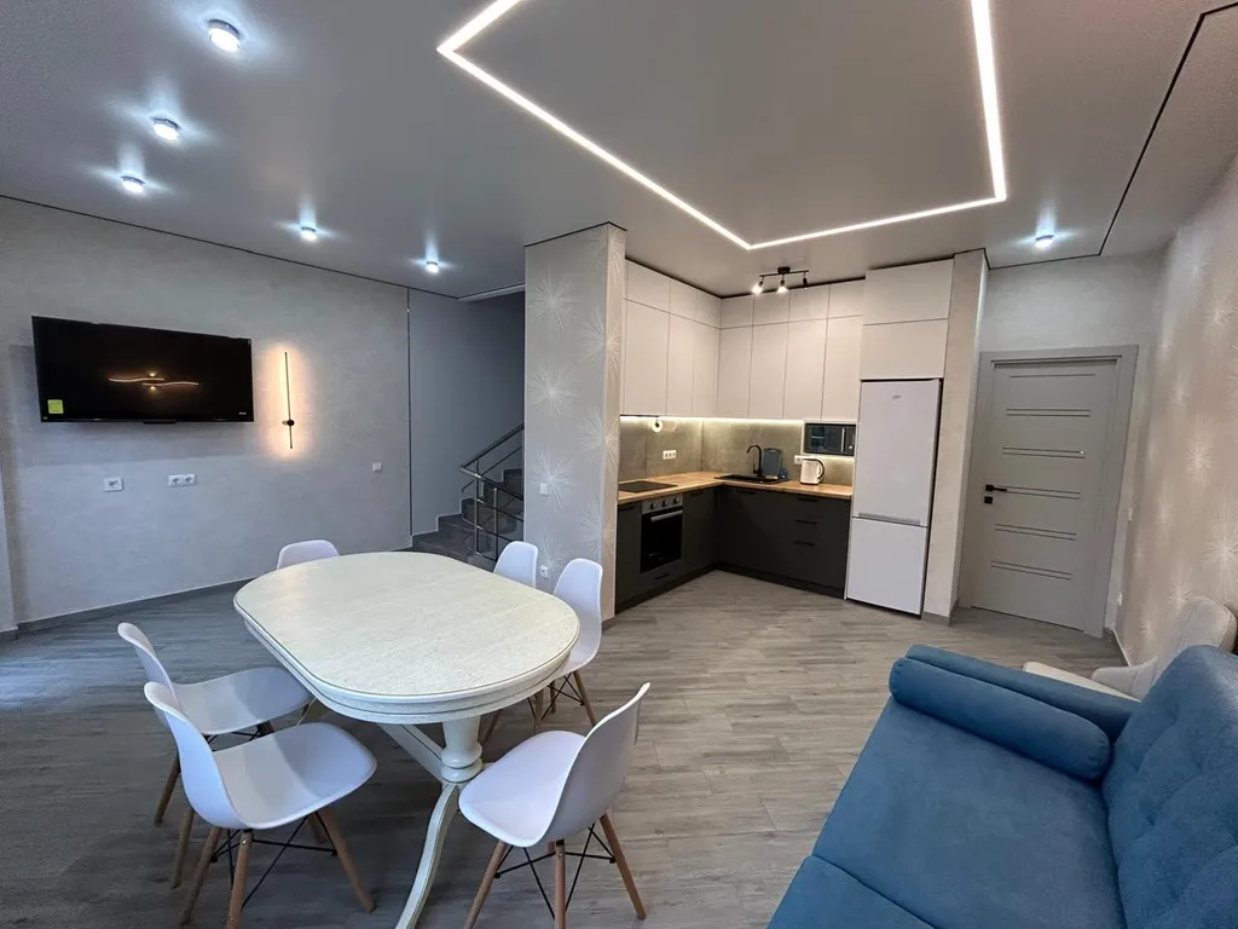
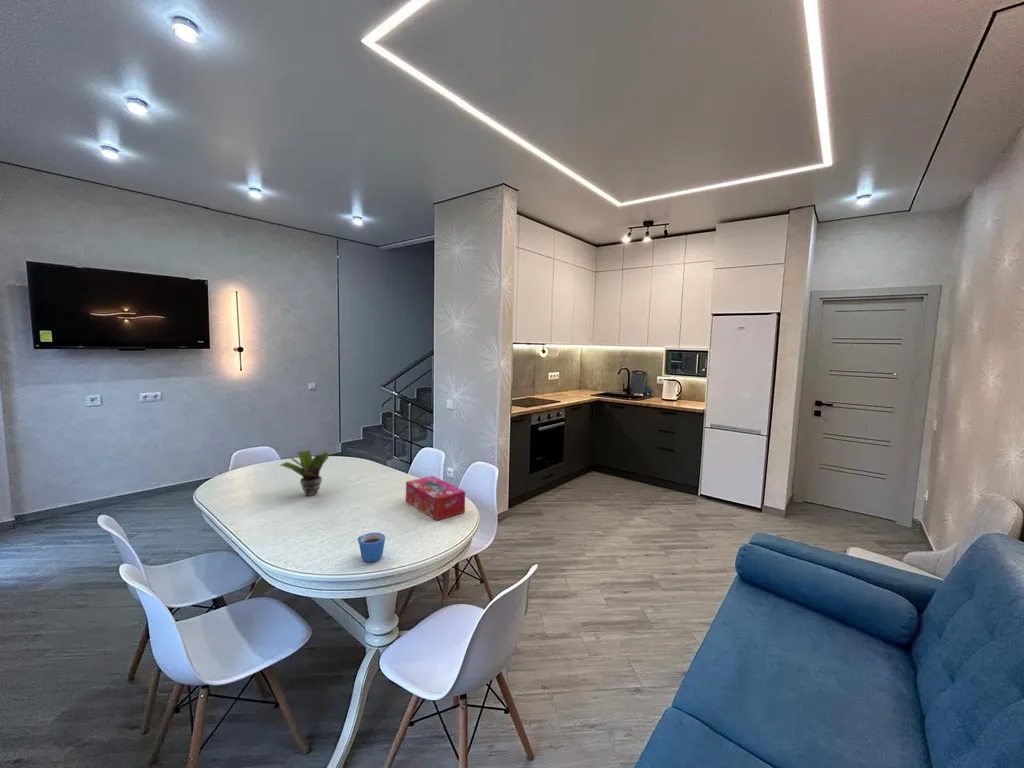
+ tissue box [405,475,466,522]
+ potted plant [280,449,331,497]
+ mug [357,532,386,563]
